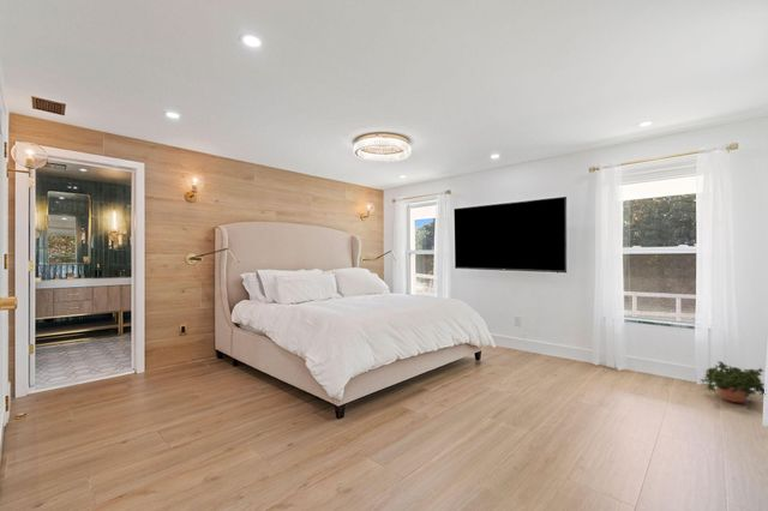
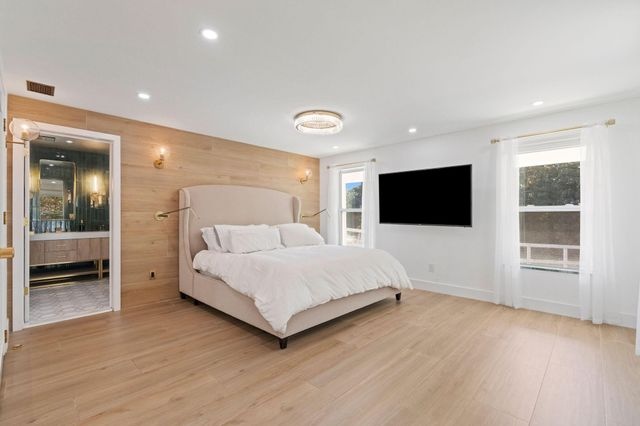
- potted plant [698,360,766,409]
